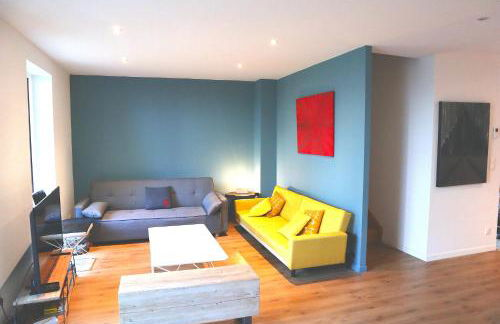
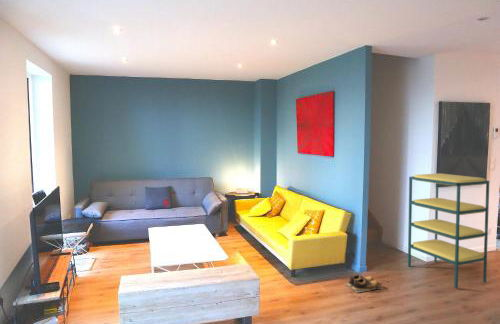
+ shelving unit [407,172,490,289]
+ shoes [343,273,382,293]
